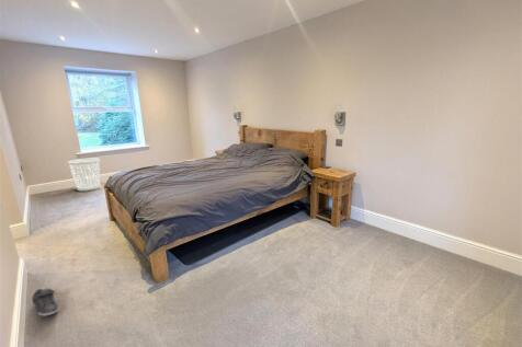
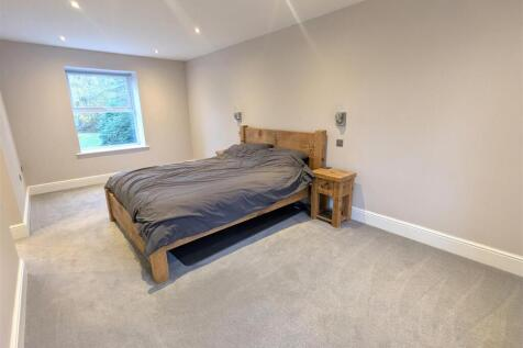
- shoe [31,288,60,317]
- waste basket [67,158,101,192]
